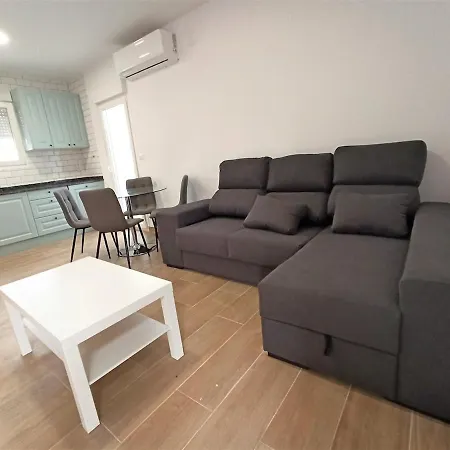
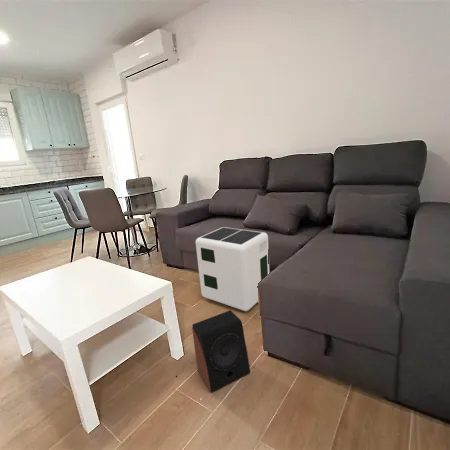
+ air purifier [195,226,270,312]
+ speaker [191,309,251,393]
